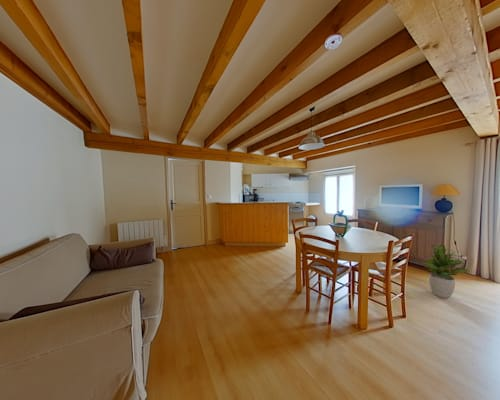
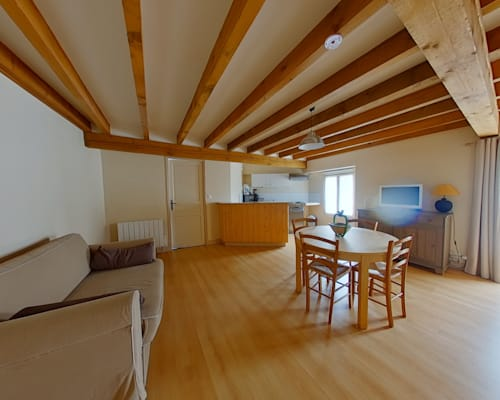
- potted plant [422,243,470,299]
